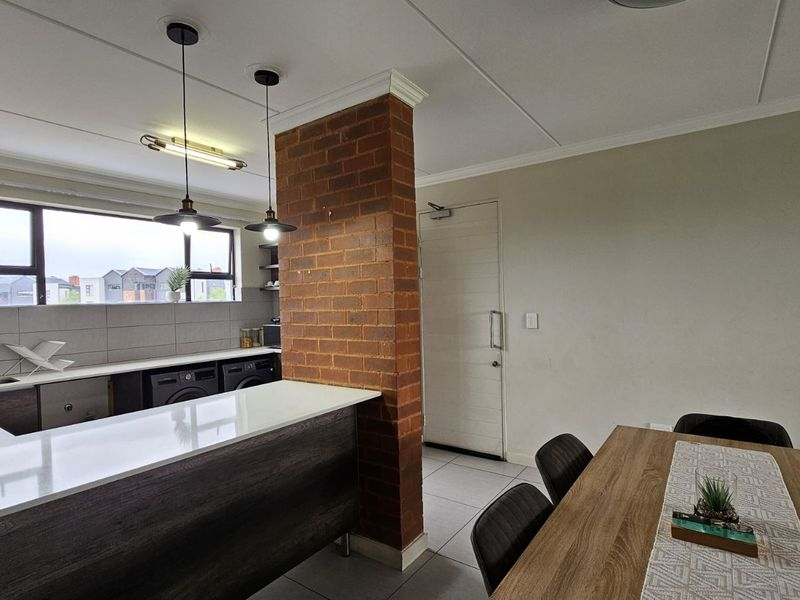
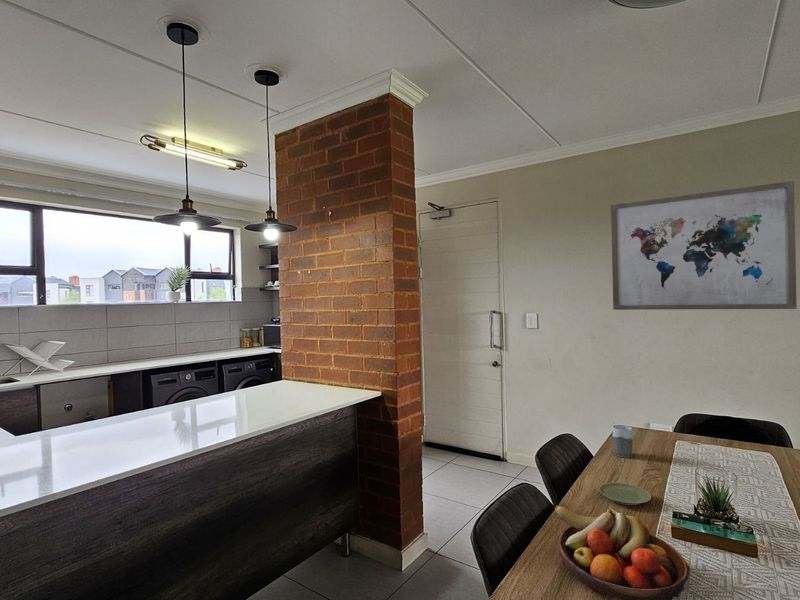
+ wall art [610,180,798,311]
+ mug [611,424,634,459]
+ fruit bowl [554,505,691,600]
+ plate [598,482,652,506]
